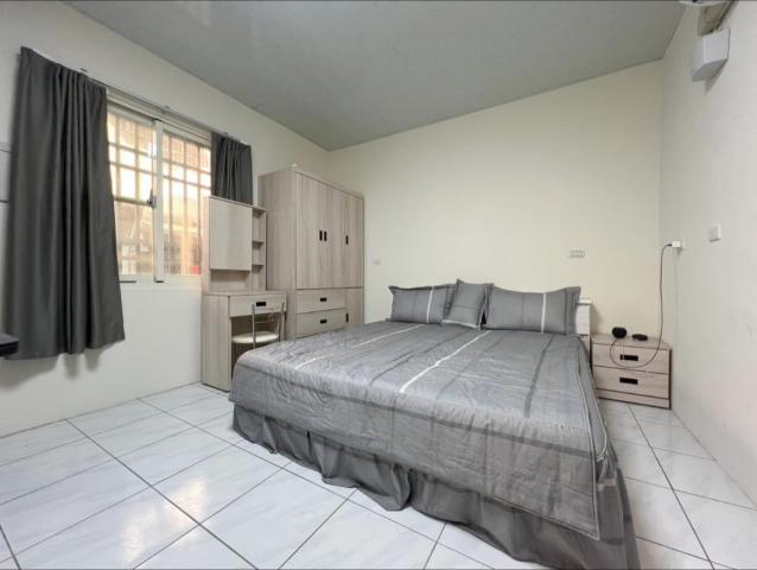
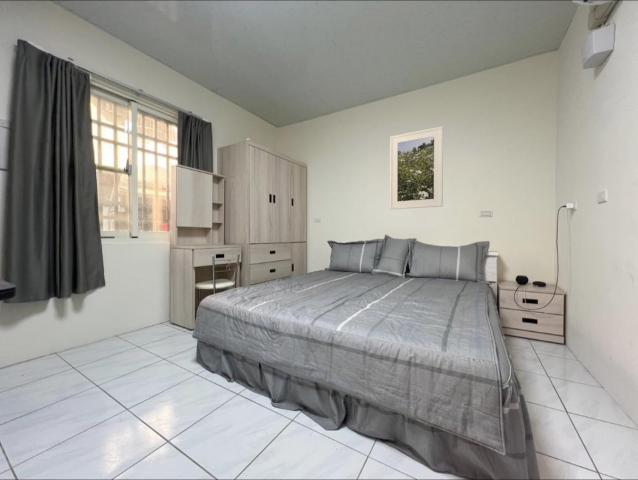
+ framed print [389,125,444,210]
